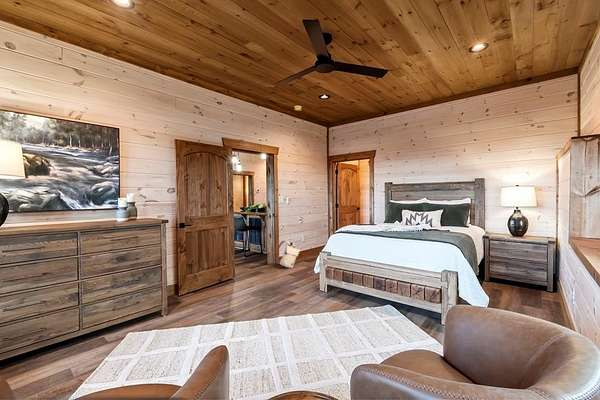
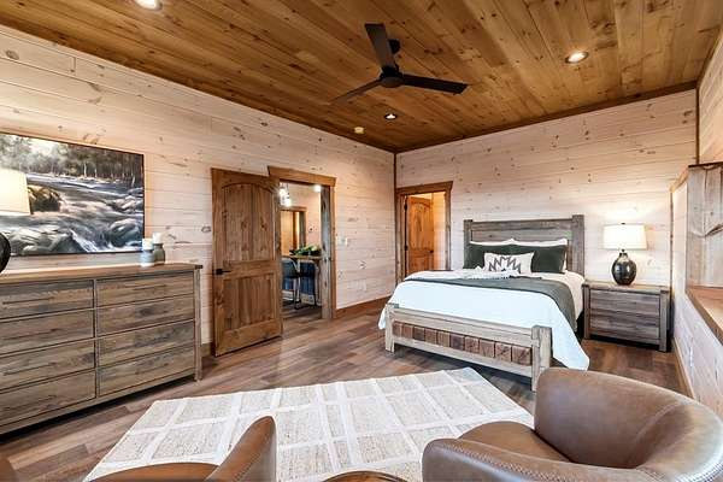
- backpack [276,240,301,269]
